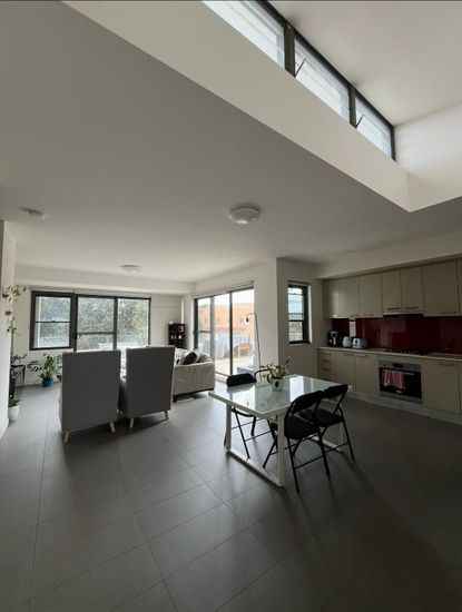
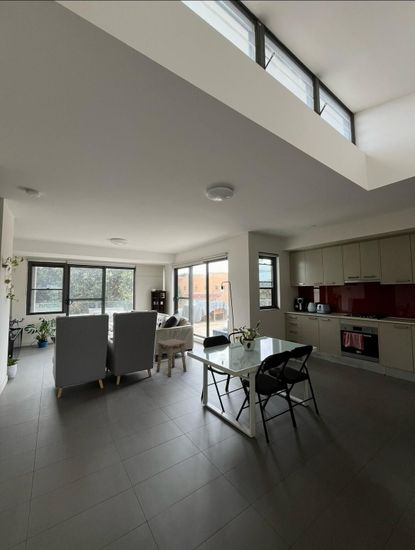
+ side table [155,338,188,378]
